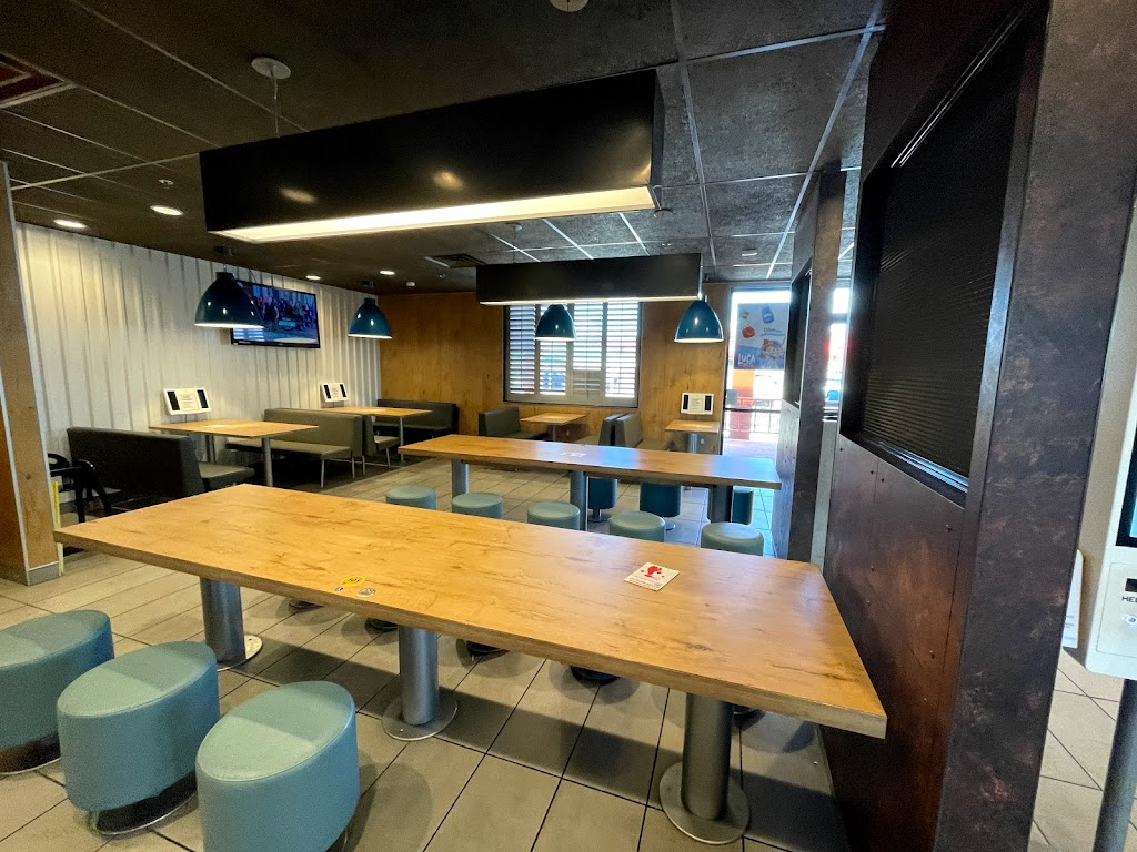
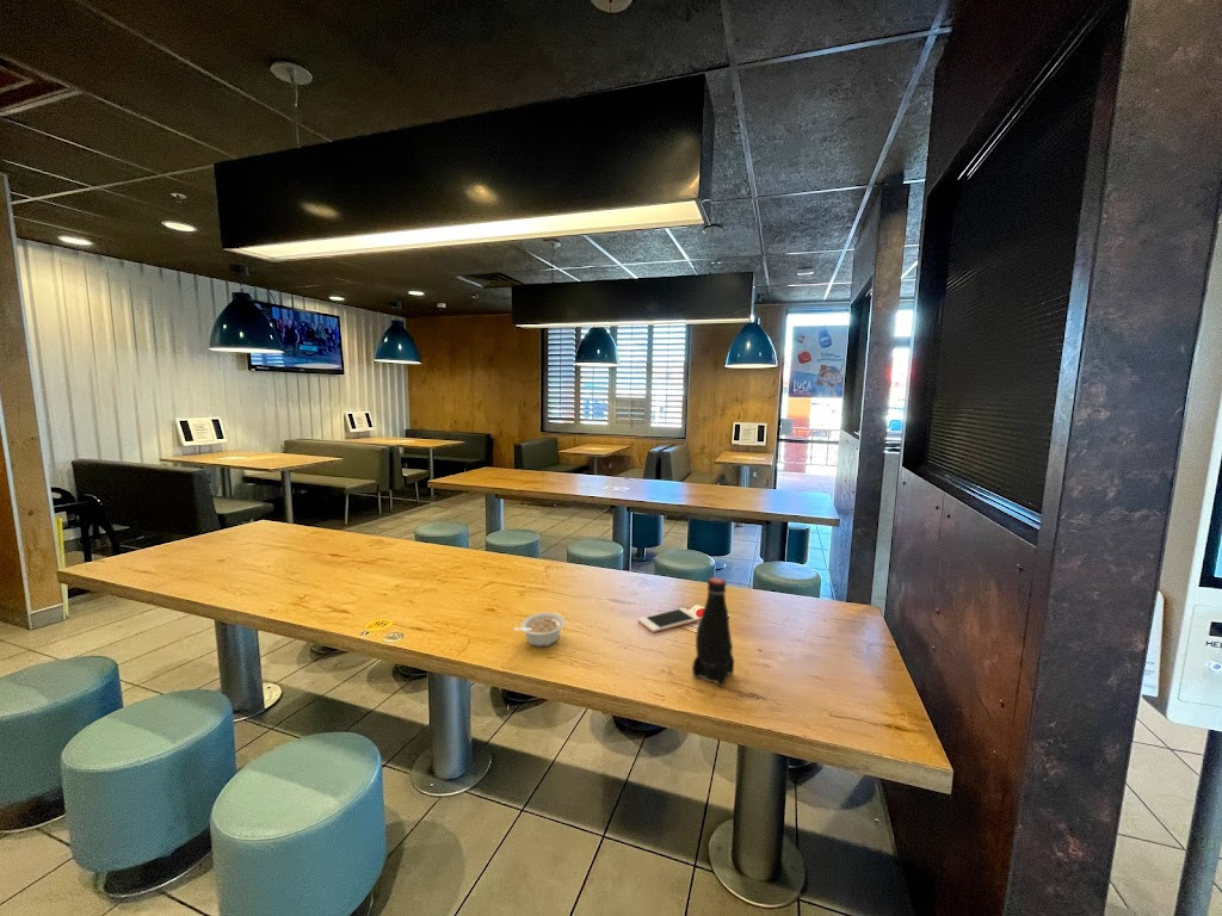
+ cell phone [637,607,701,633]
+ bottle [691,576,735,688]
+ legume [512,612,567,648]
